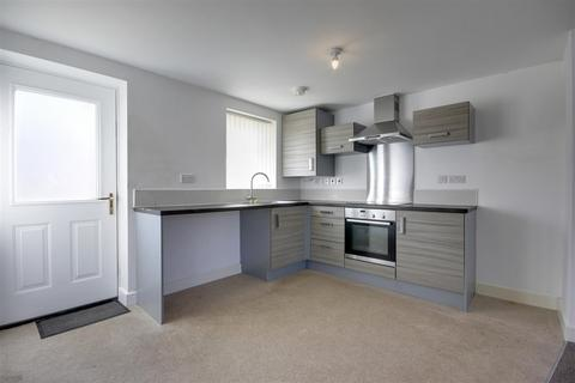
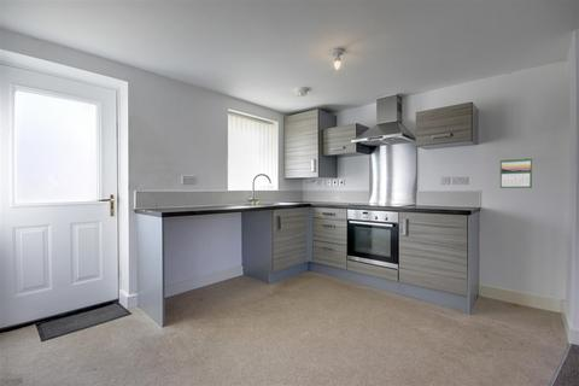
+ calendar [499,157,533,189]
